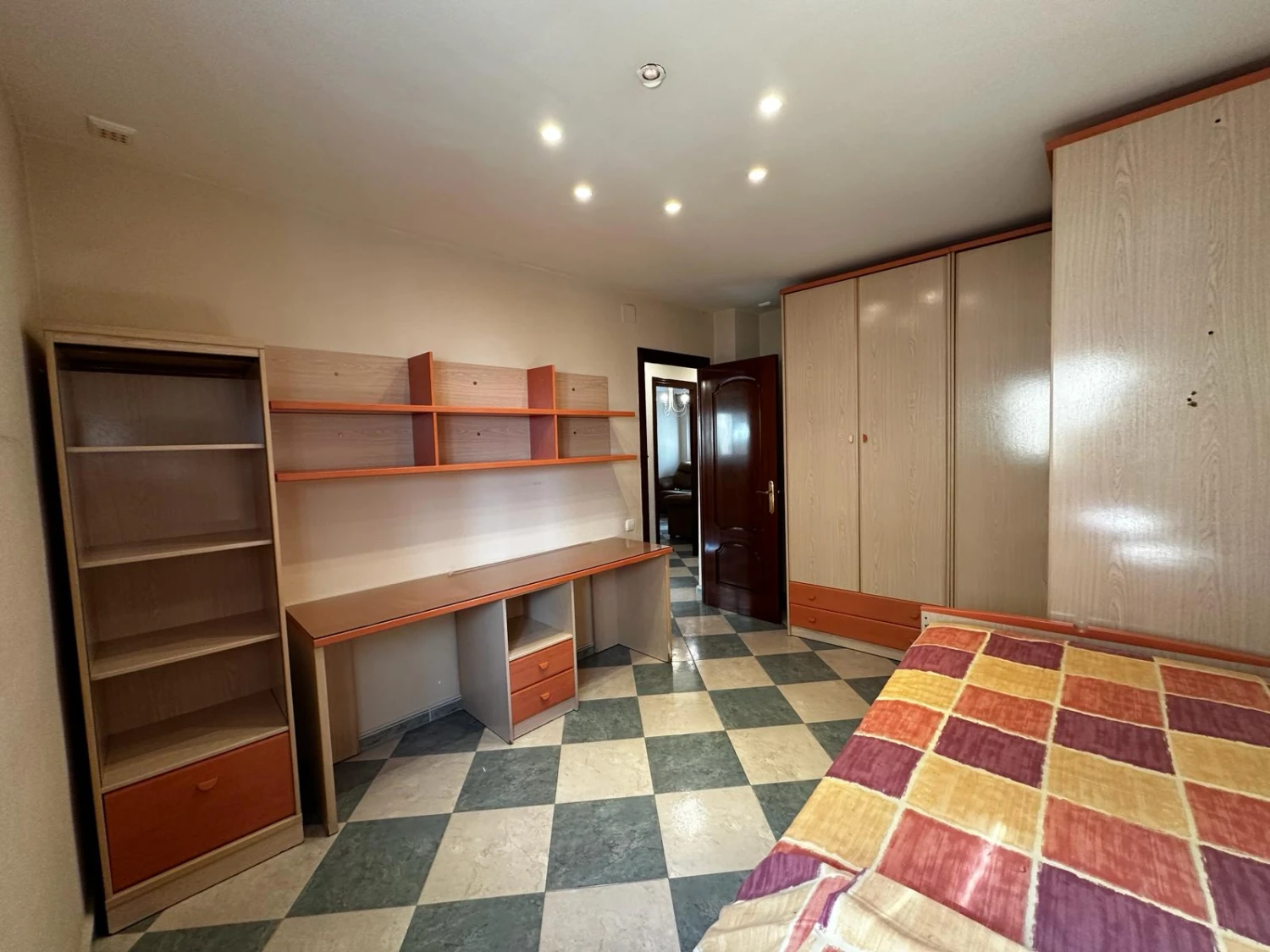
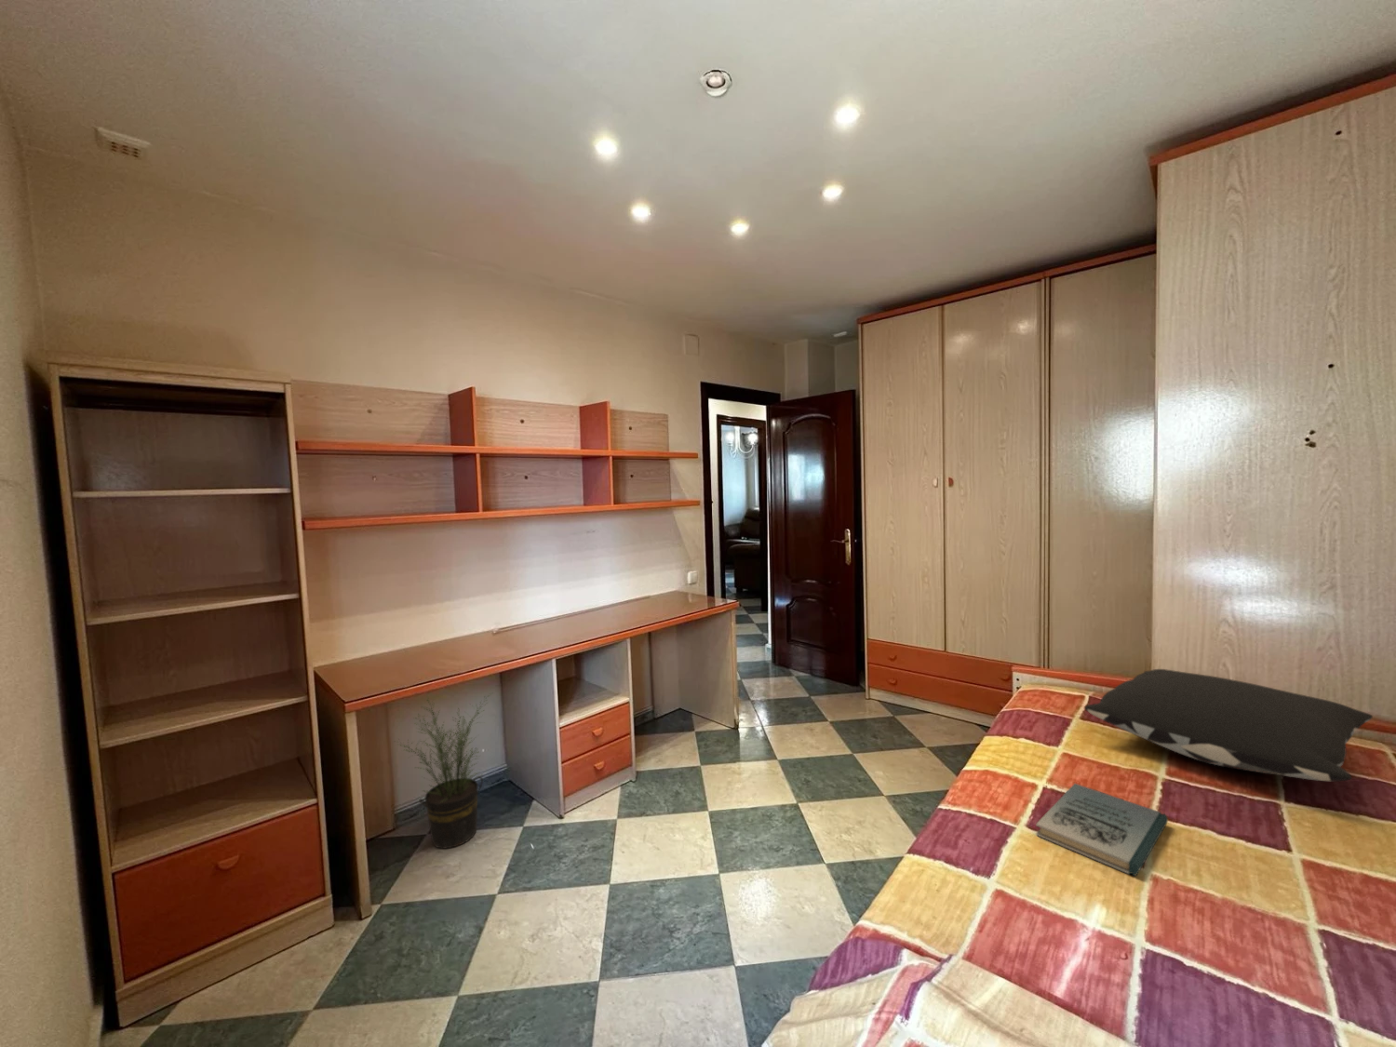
+ book [1034,783,1168,878]
+ pillow [1084,669,1374,782]
+ potted plant [394,692,494,850]
